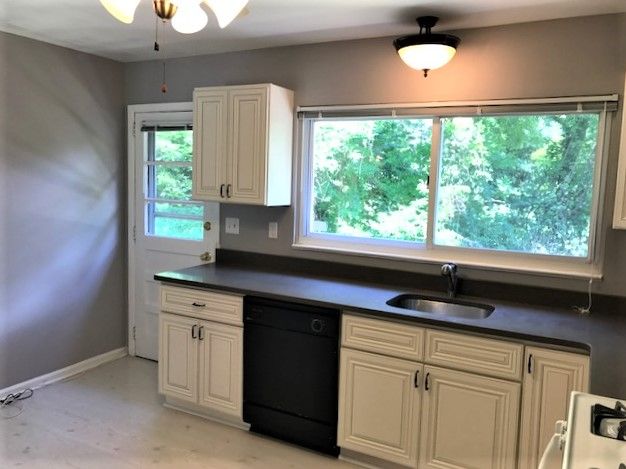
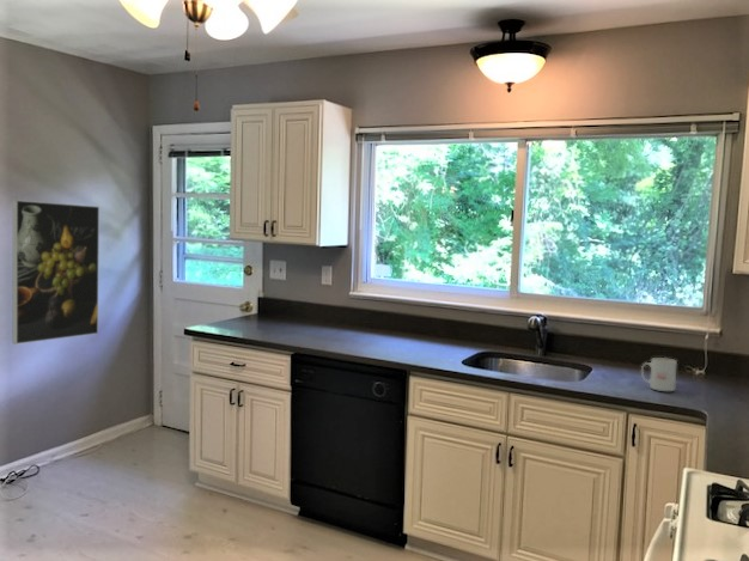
+ mug [640,356,678,392]
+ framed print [12,199,101,346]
